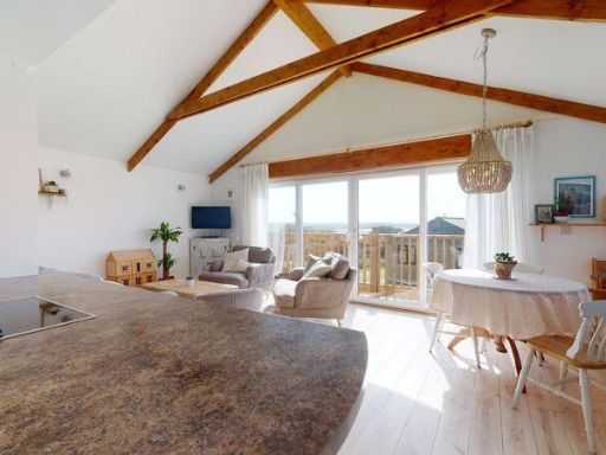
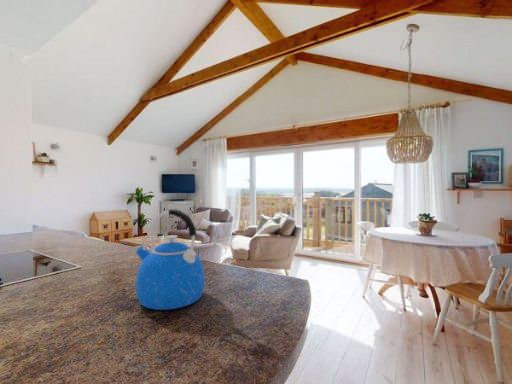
+ kettle [134,208,206,311]
